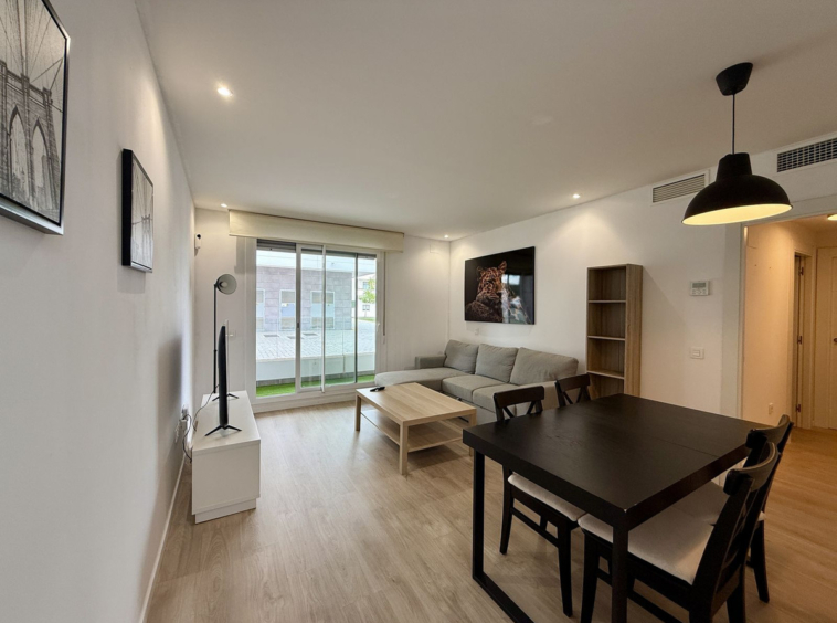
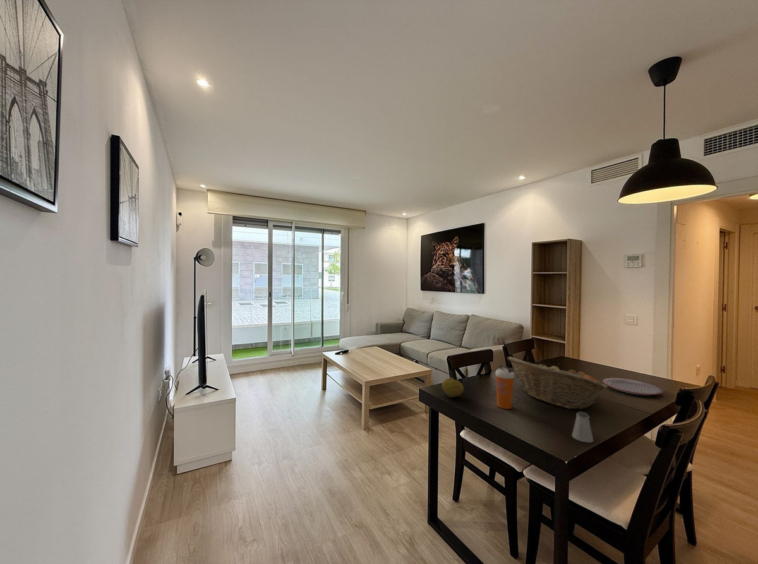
+ fruit basket [507,356,609,410]
+ fruit [441,377,465,398]
+ saltshaker [571,411,594,444]
+ shaker bottle [495,365,515,410]
+ plate [602,377,664,396]
